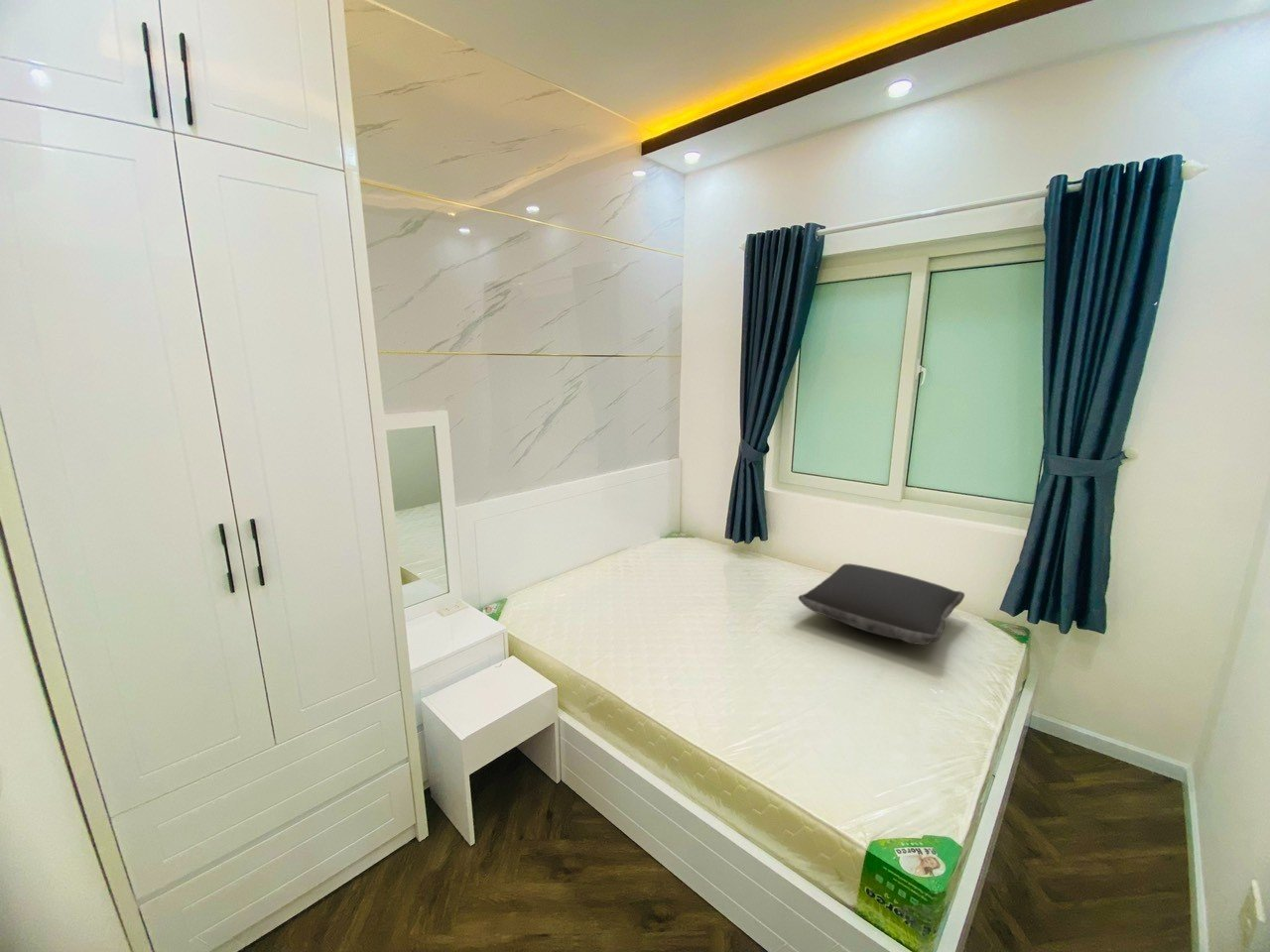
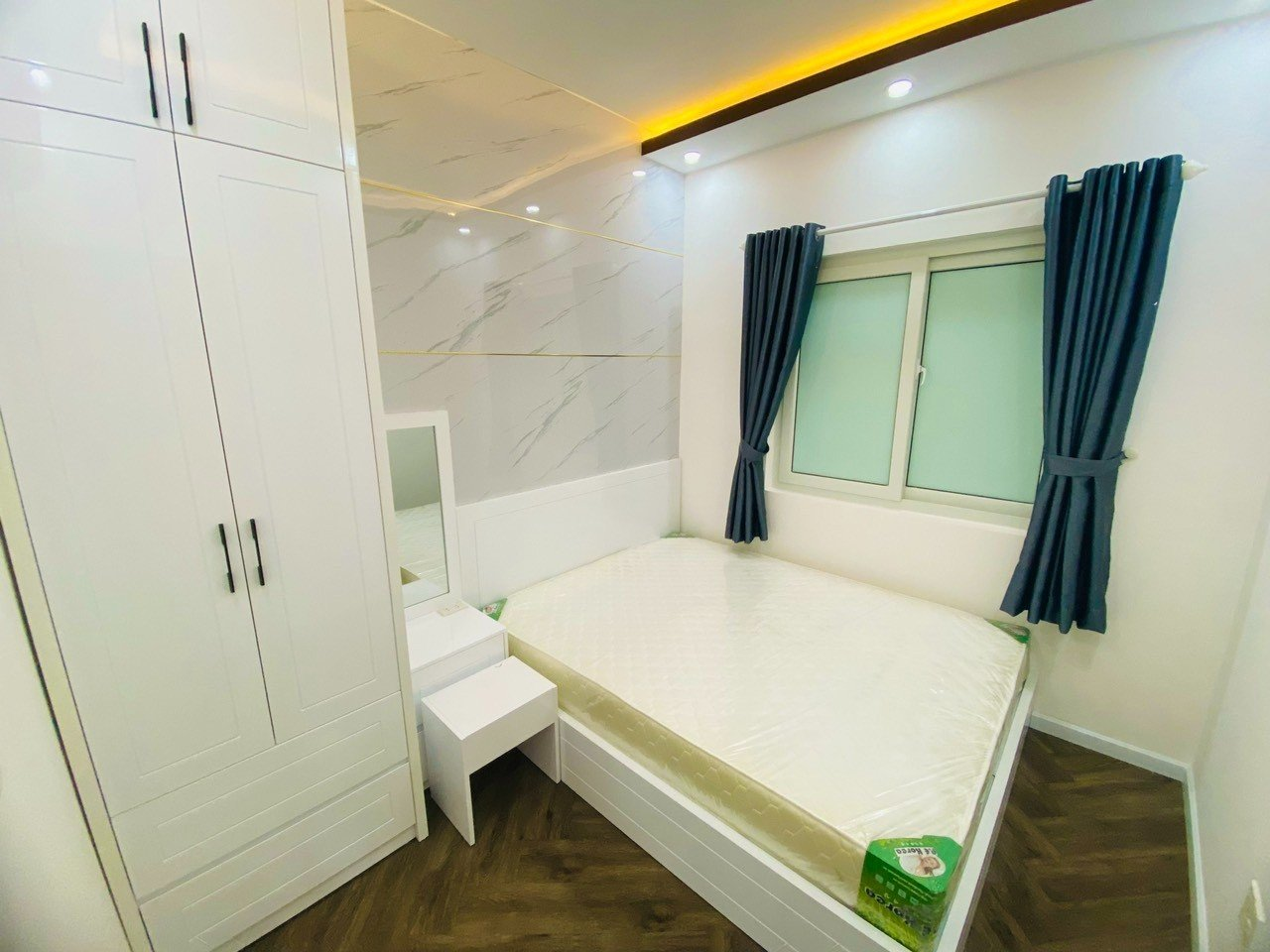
- pillow [798,563,965,646]
